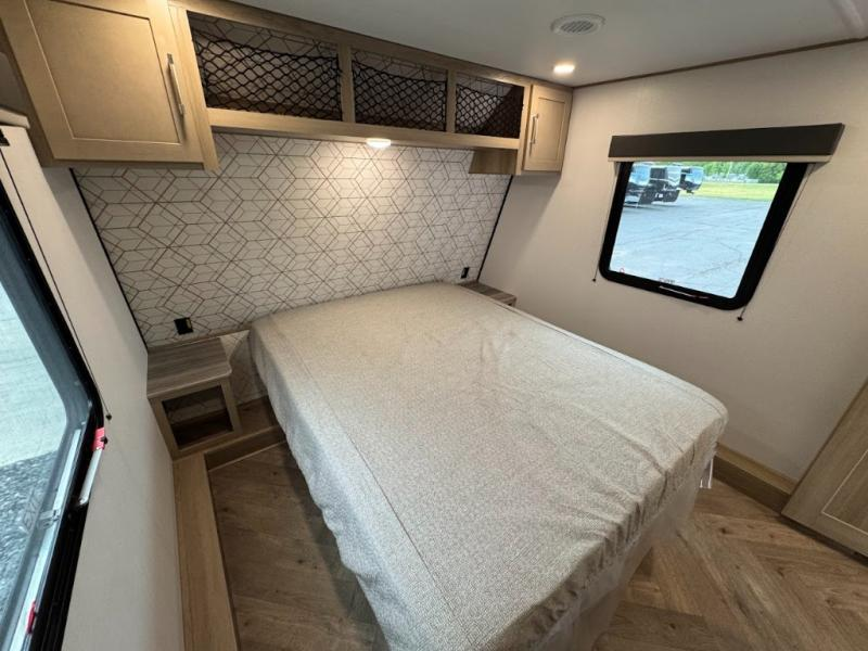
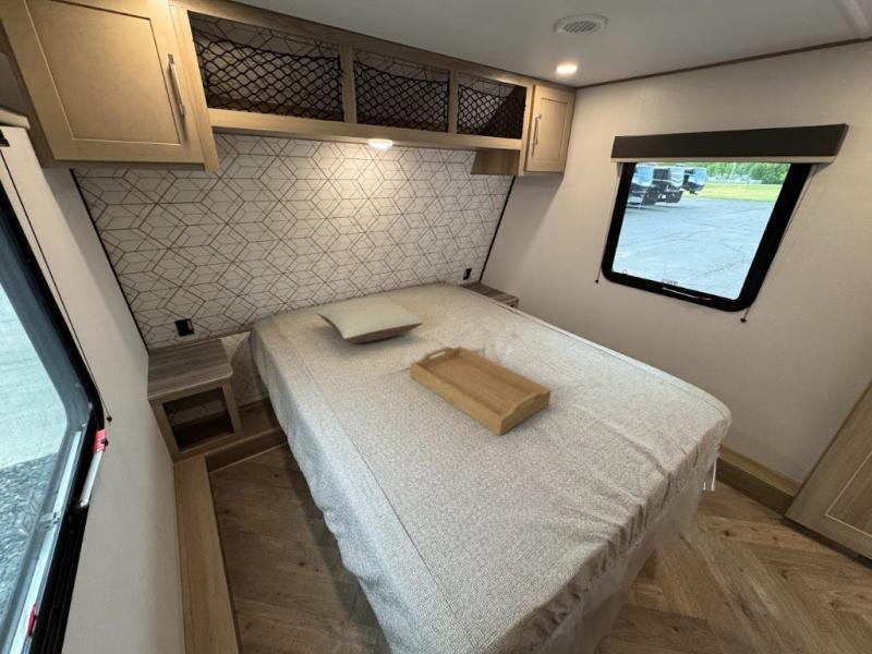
+ serving tray [409,344,553,437]
+ pillow [315,296,424,344]
